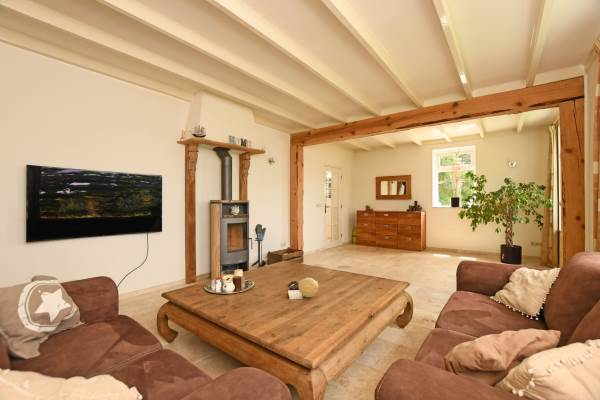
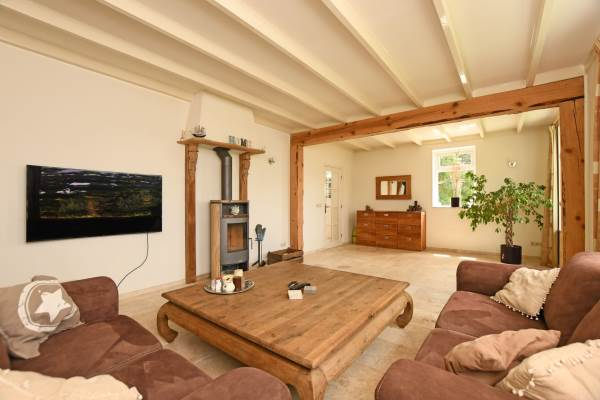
- decorative ball [298,277,319,298]
